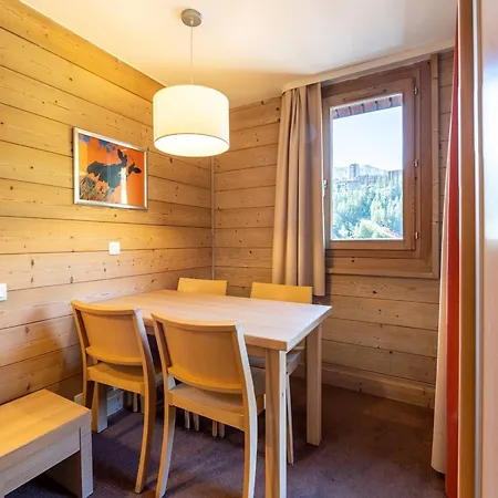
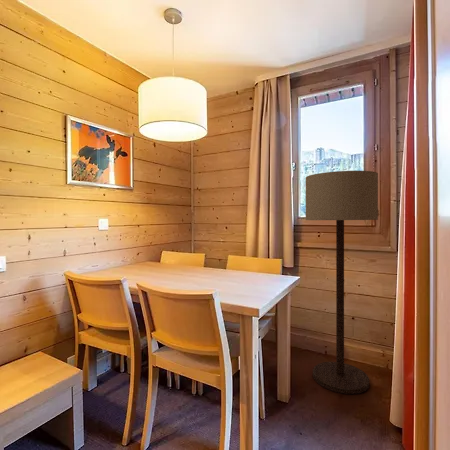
+ floor lamp [305,170,379,395]
